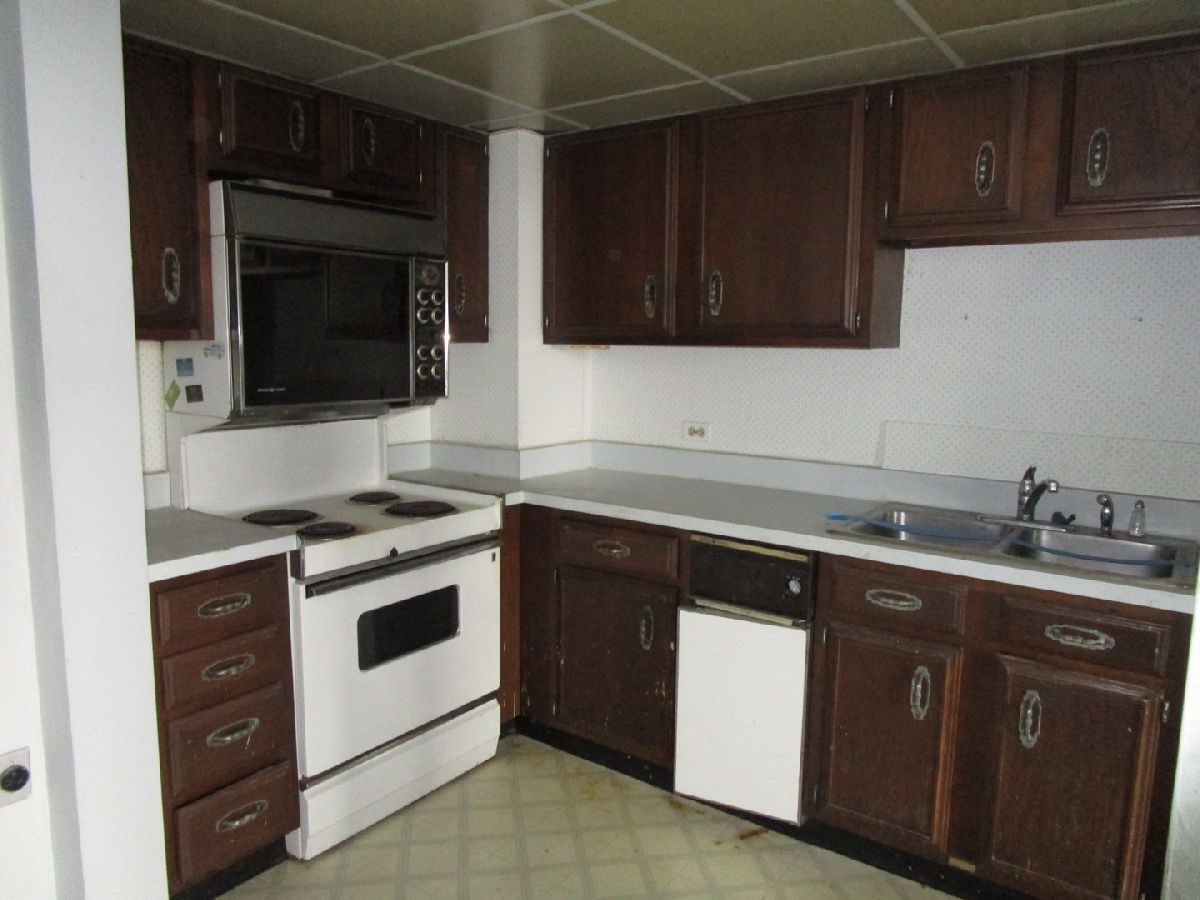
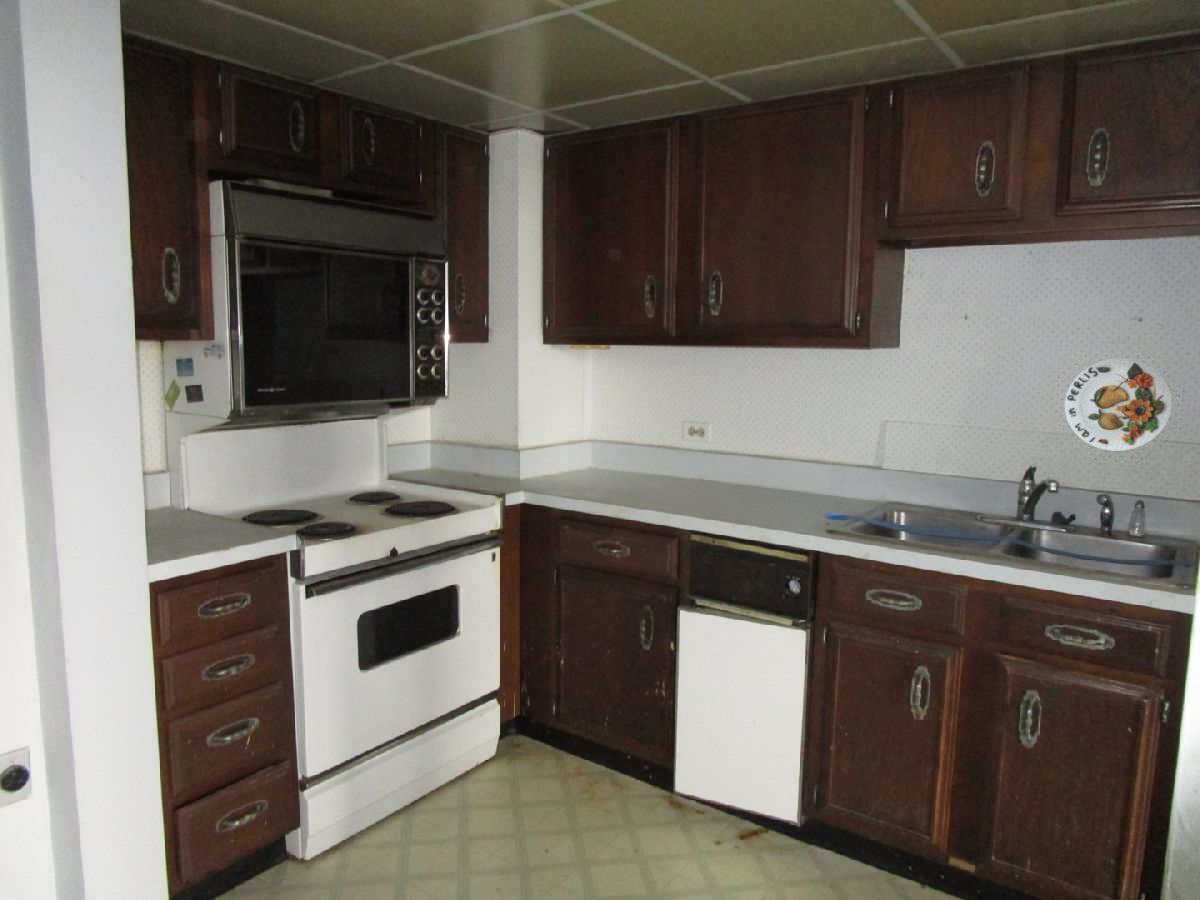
+ decorative plate [1064,358,1172,452]
